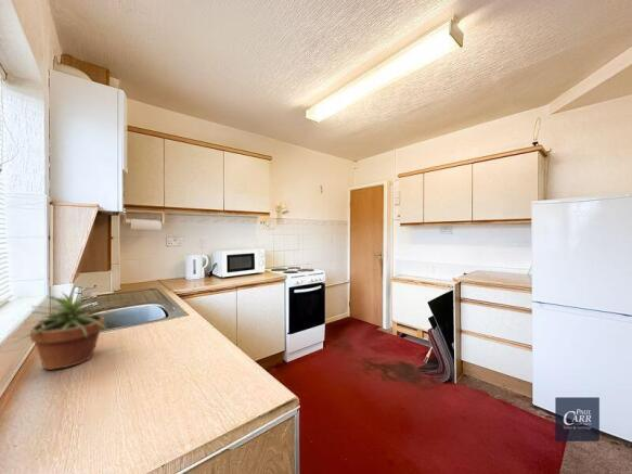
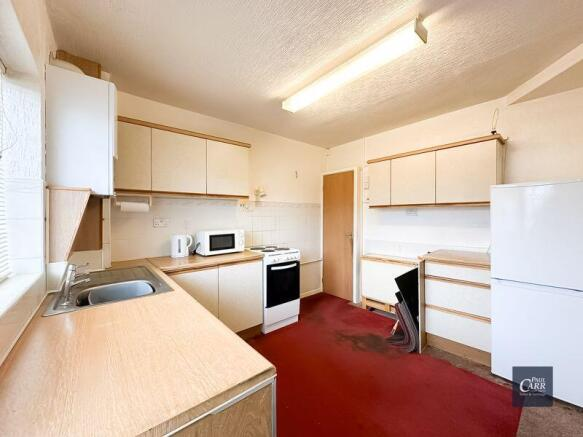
- potted plant [12,285,116,371]
